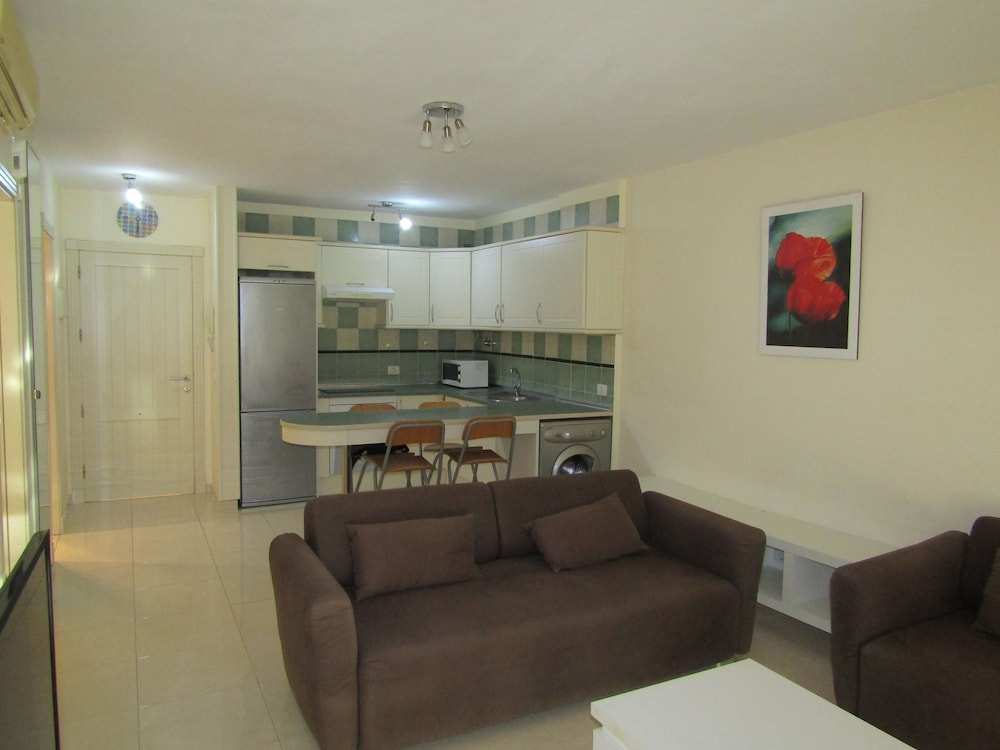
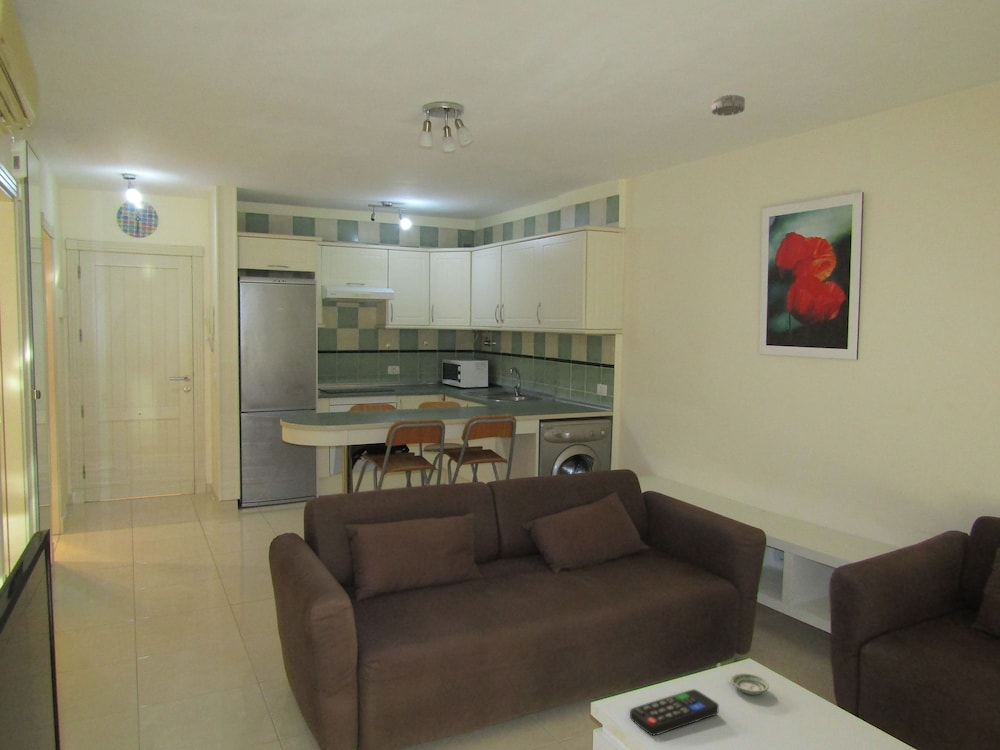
+ smoke detector [711,94,746,117]
+ remote control [629,688,720,736]
+ saucer [730,672,770,696]
